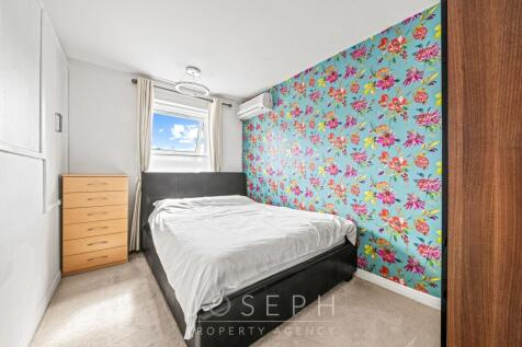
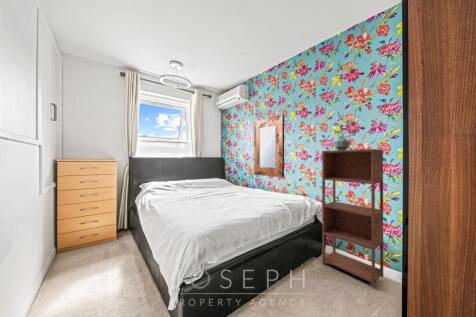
+ shelving unit [321,148,384,289]
+ home mirror [253,114,285,179]
+ potted plant [333,119,357,150]
